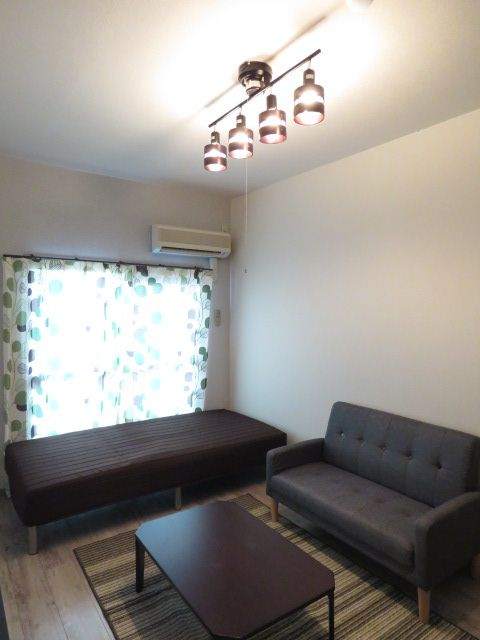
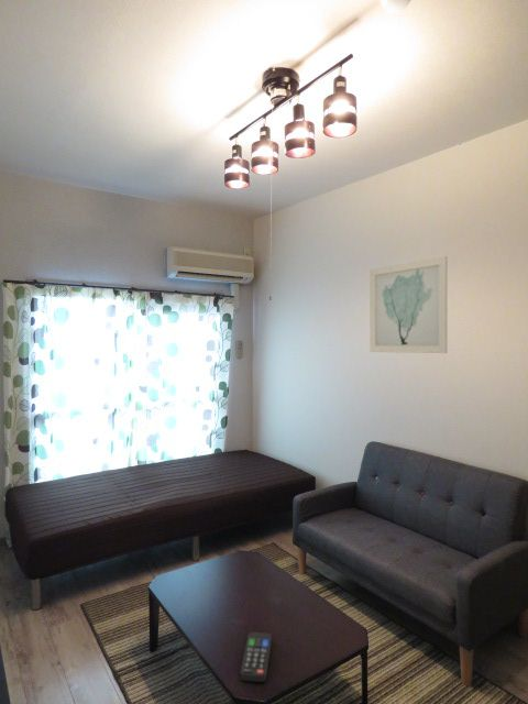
+ remote control [240,631,273,683]
+ wall art [369,255,448,354]
